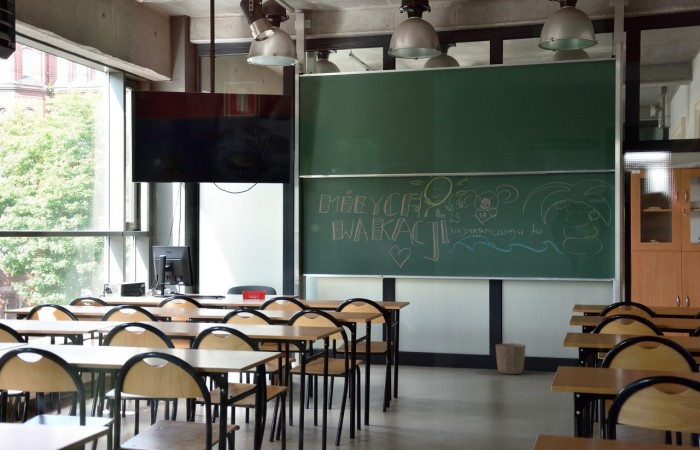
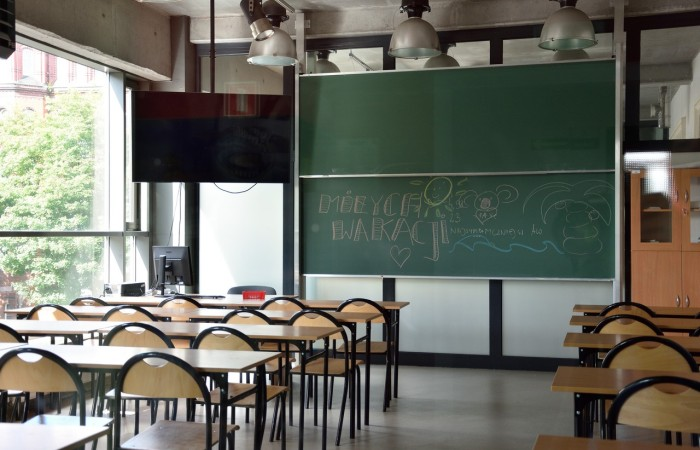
- waste basket [495,342,527,376]
